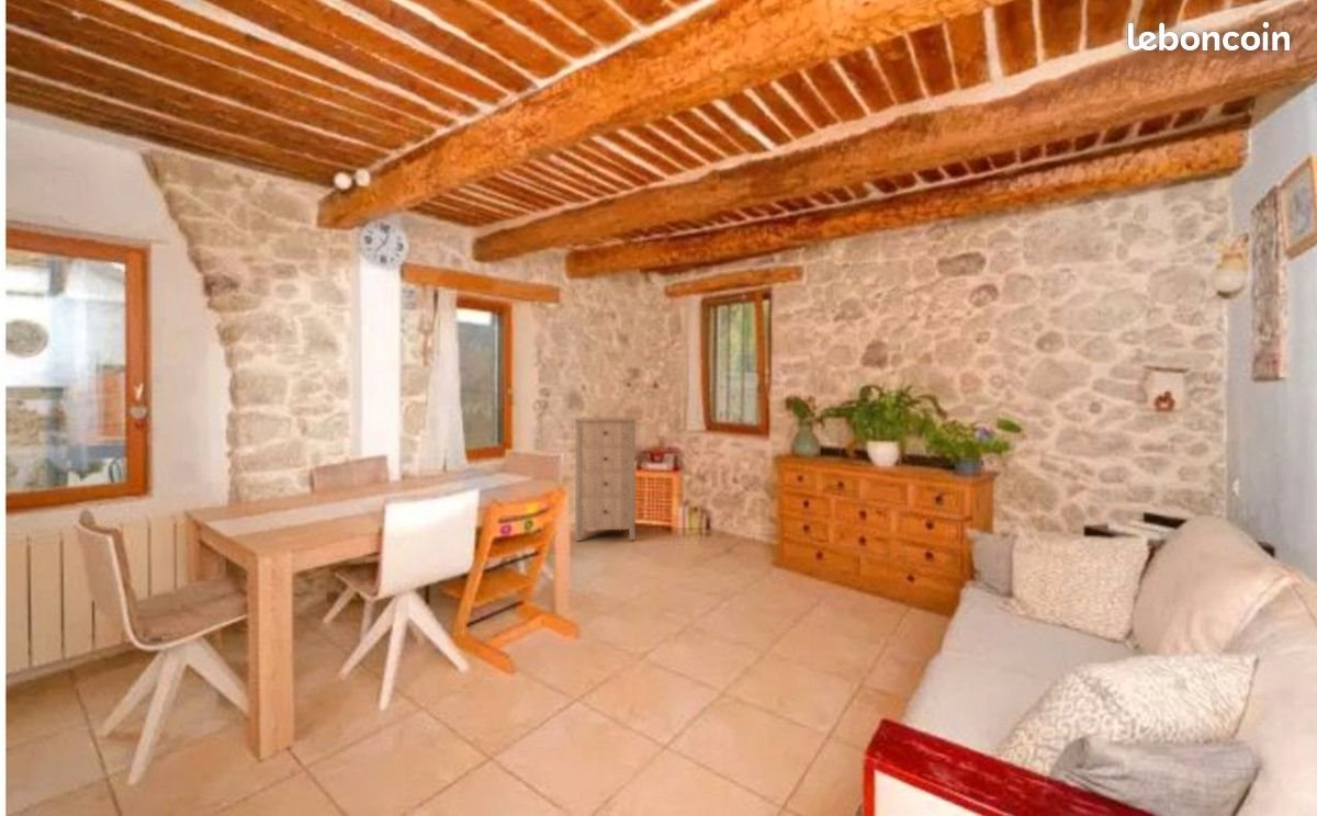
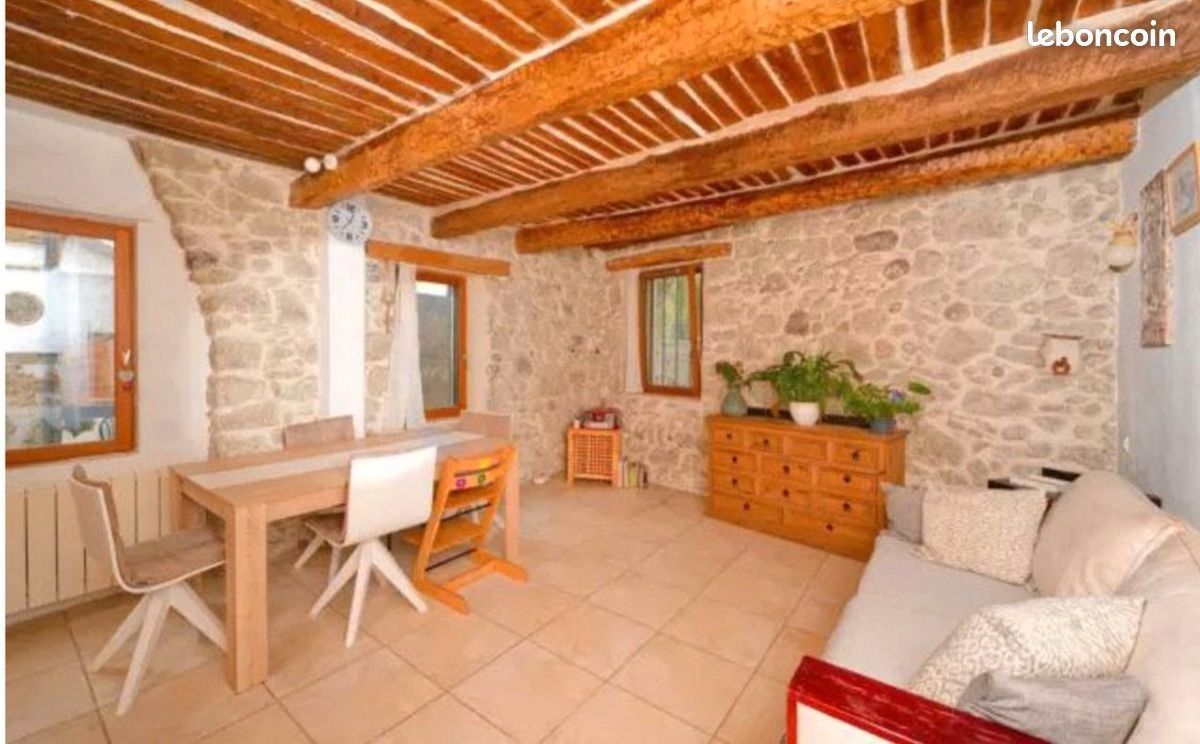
- storage cabinet [572,417,639,542]
